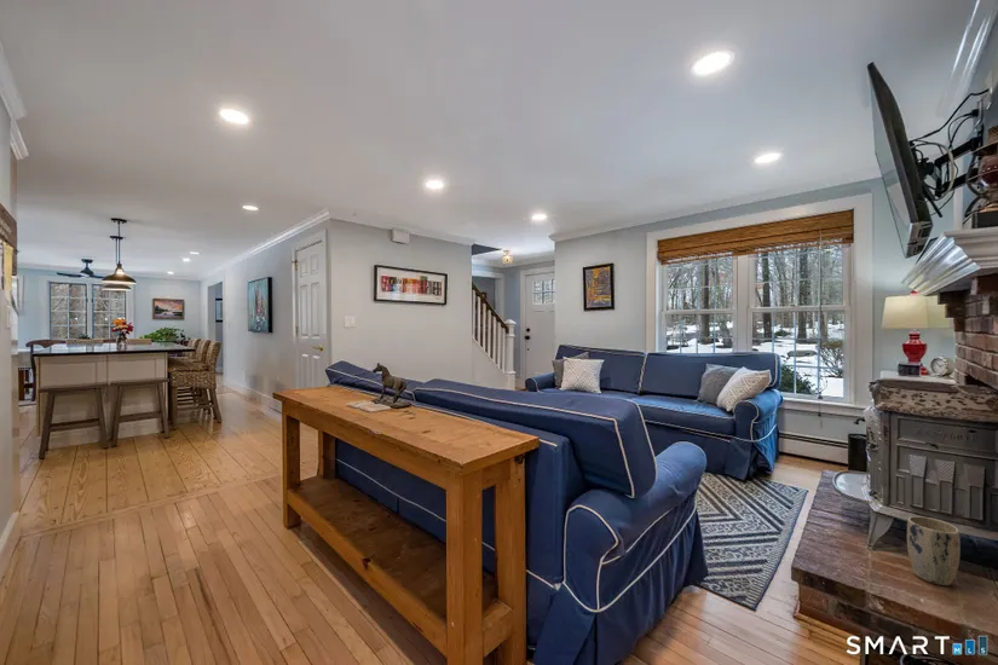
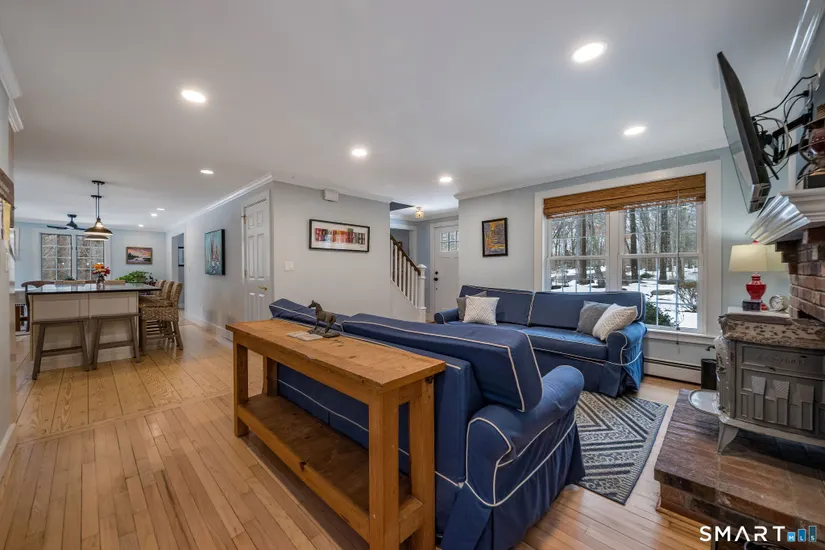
- plant pot [906,515,962,586]
